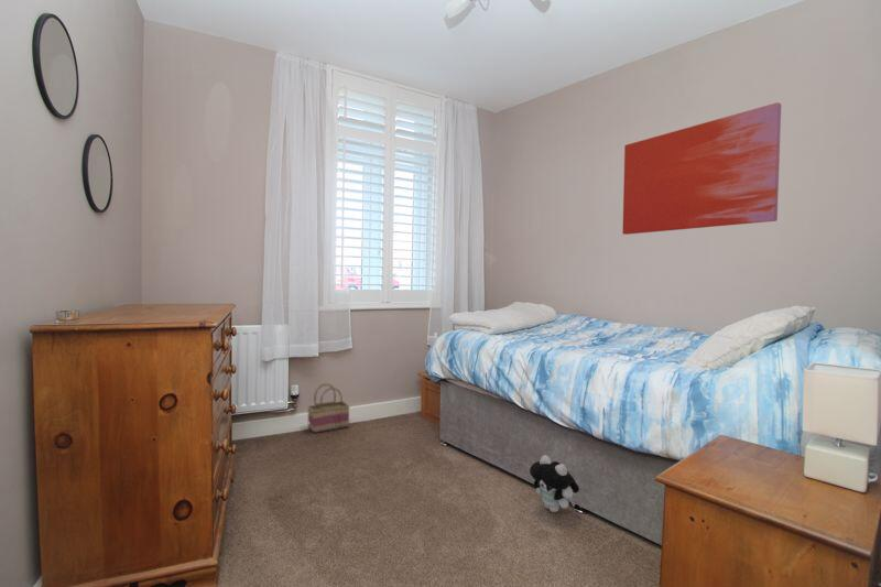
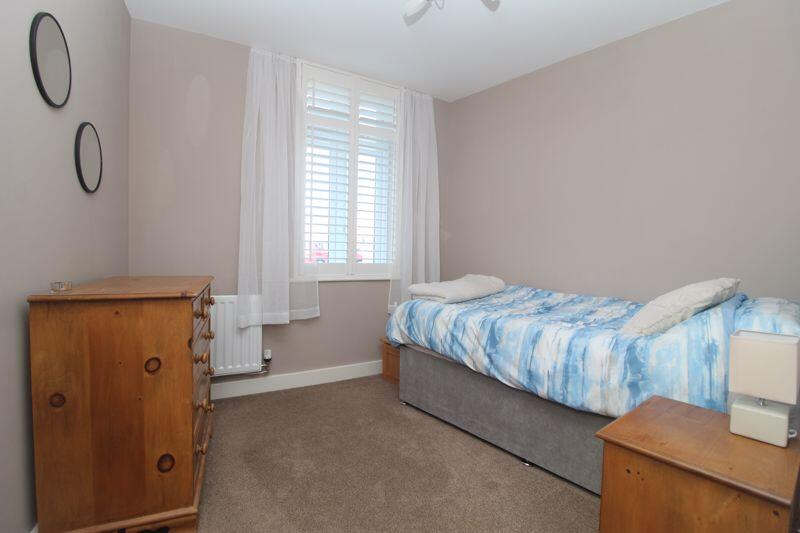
- wall art [621,101,782,236]
- basket [306,382,351,434]
- plush toy [529,454,580,513]
